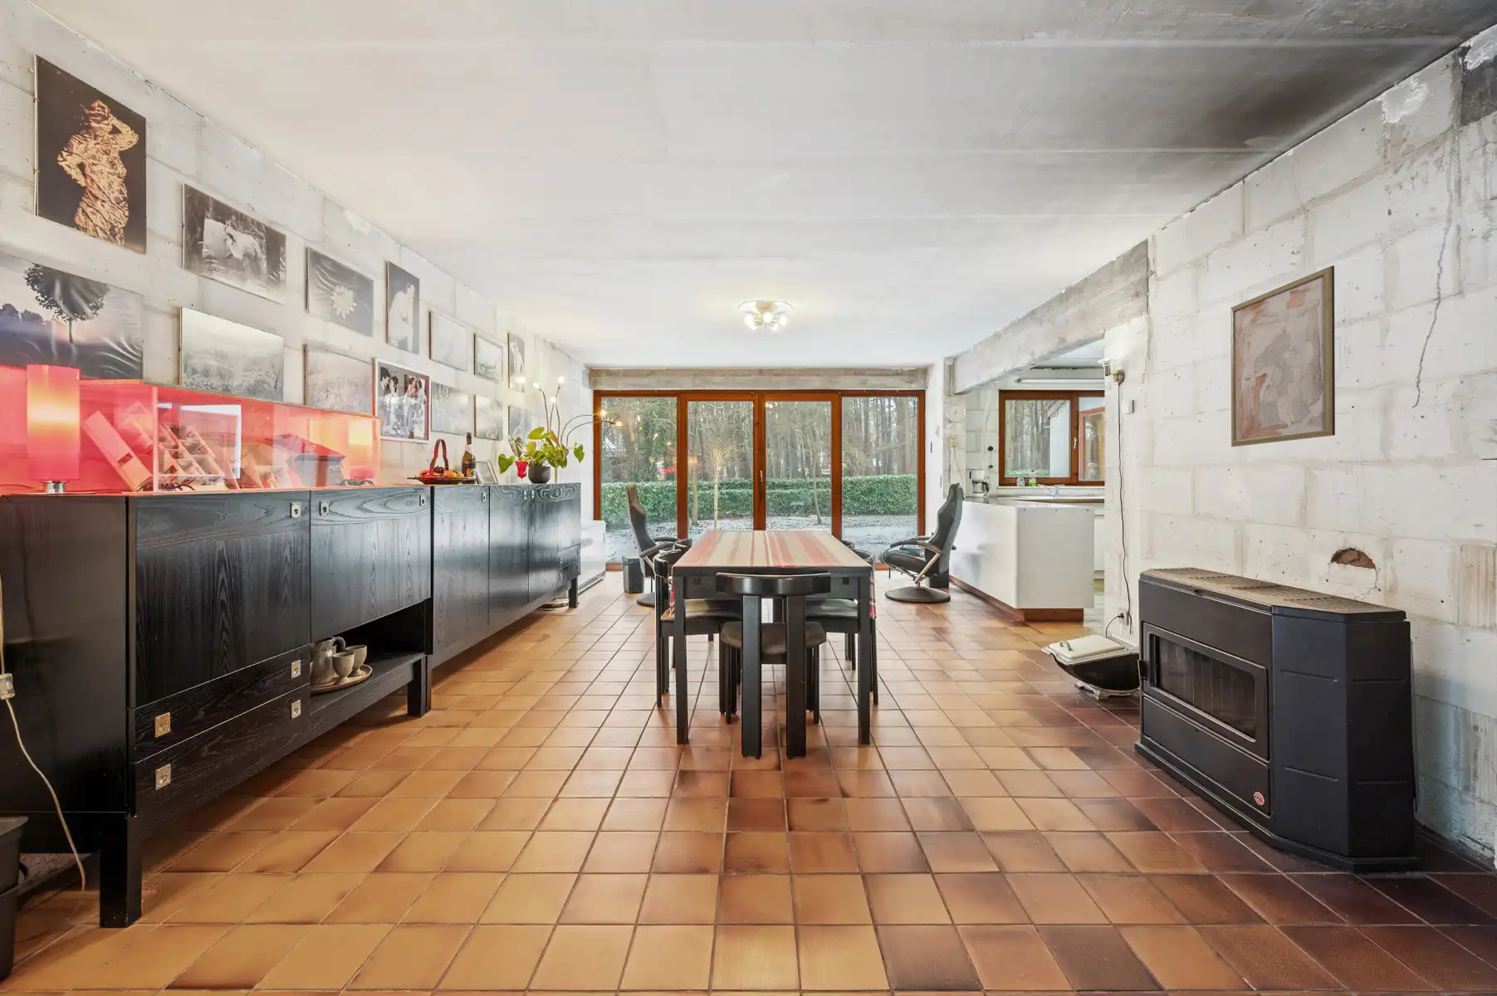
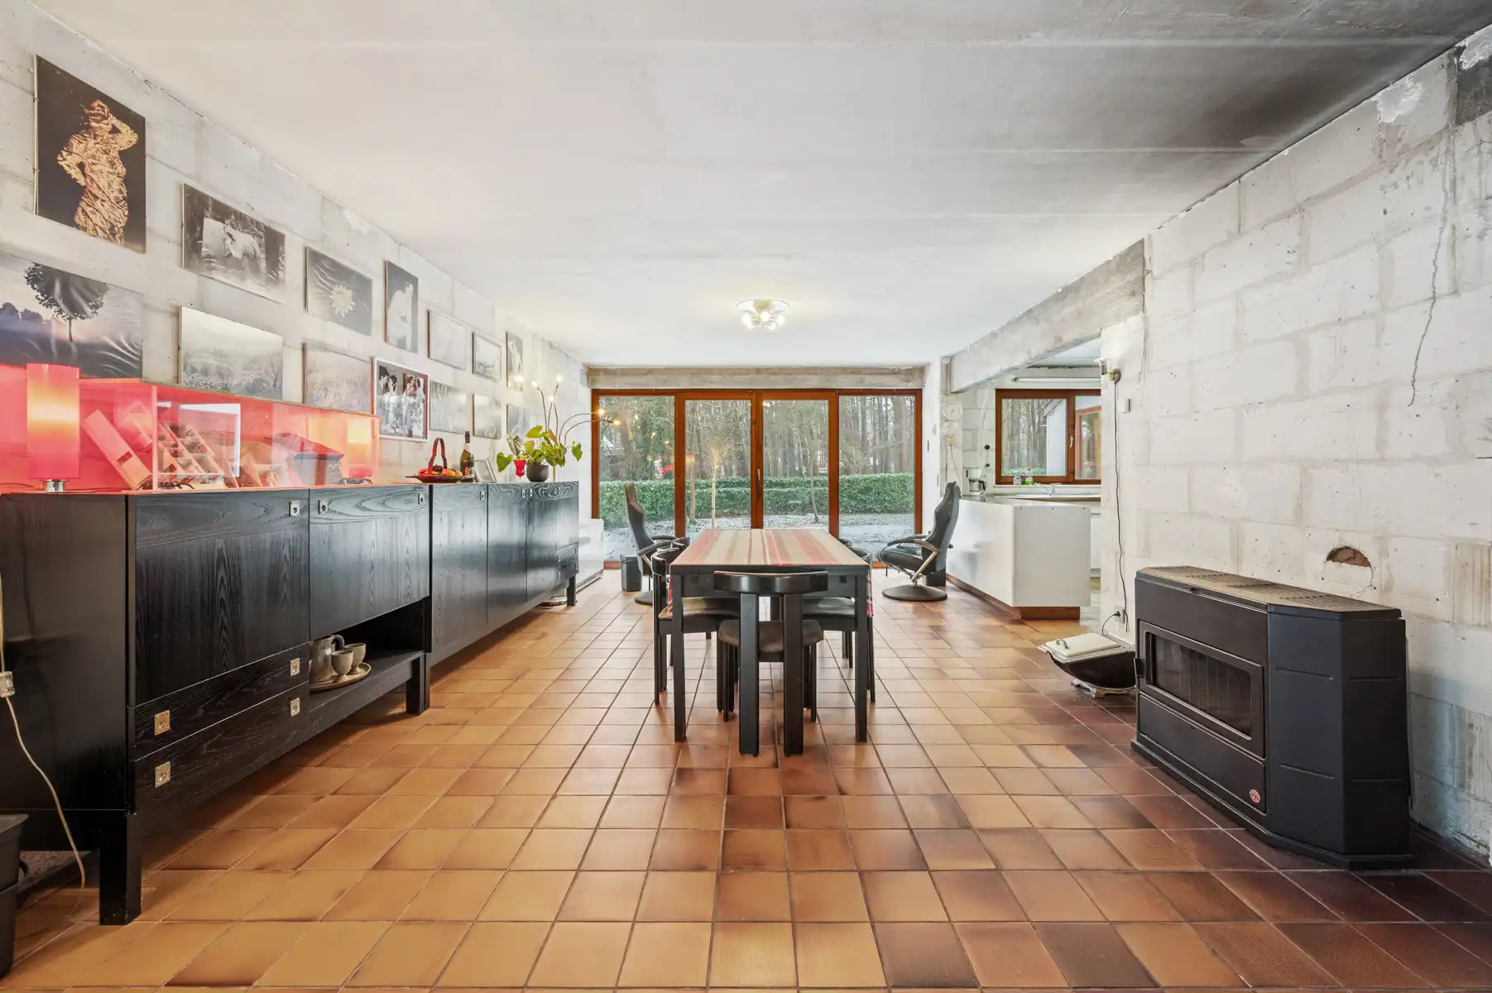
- wall art [1230,265,1336,447]
